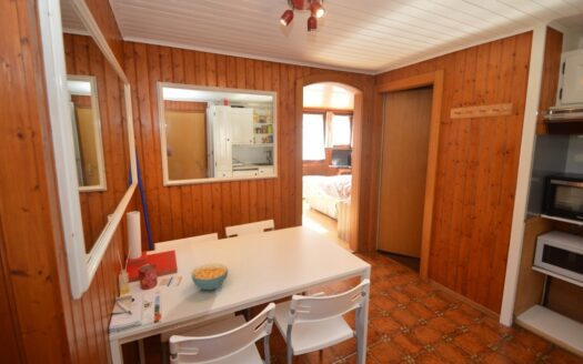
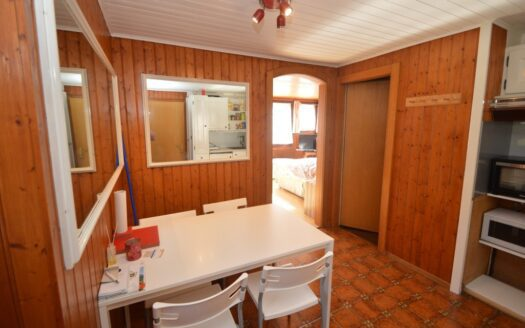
- cereal bowl [190,263,230,292]
